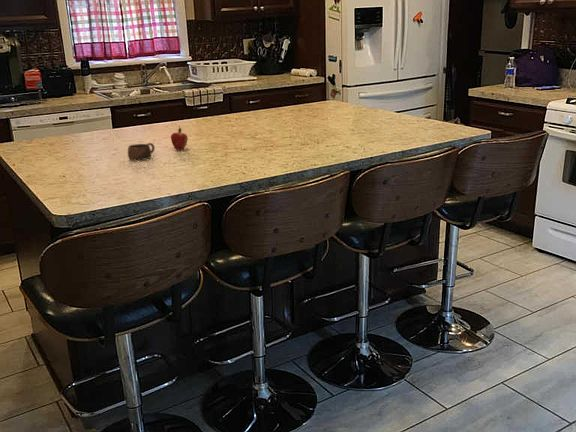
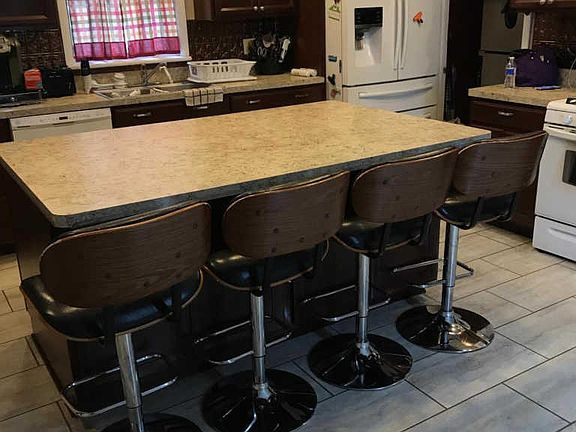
- cup [127,142,156,161]
- fruit [170,125,189,151]
